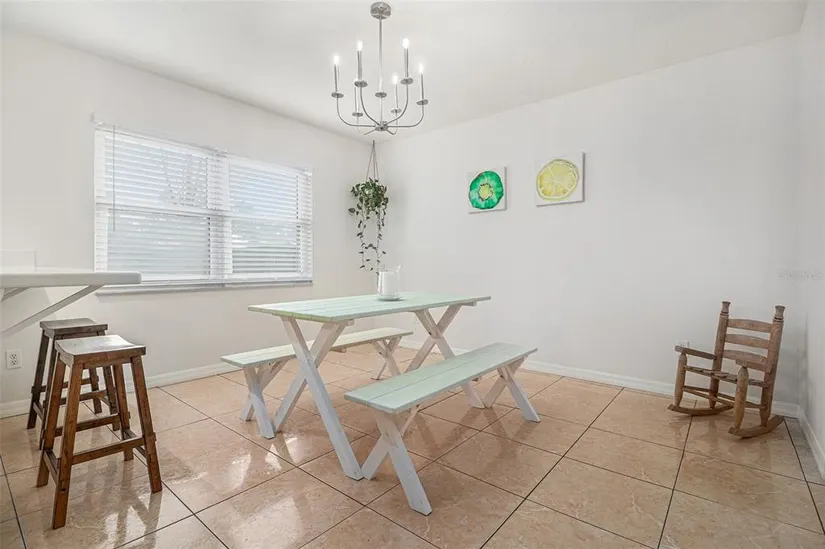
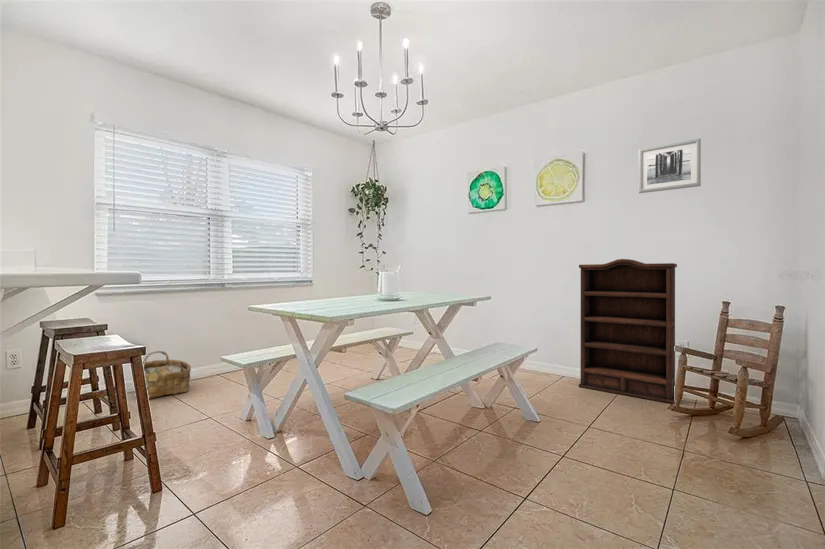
+ bookshelf [578,258,678,404]
+ wall art [638,138,702,194]
+ woven basket [142,350,192,400]
